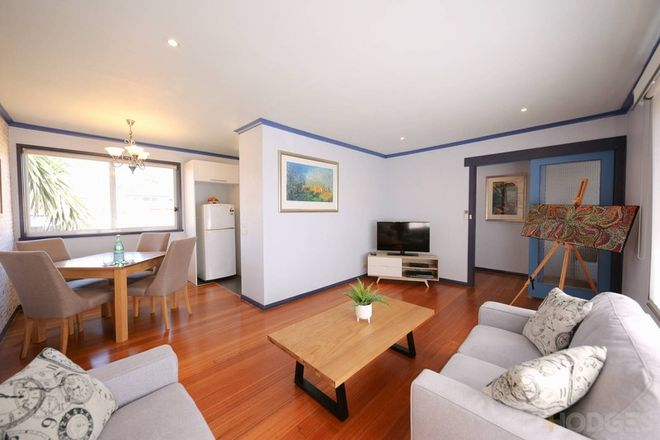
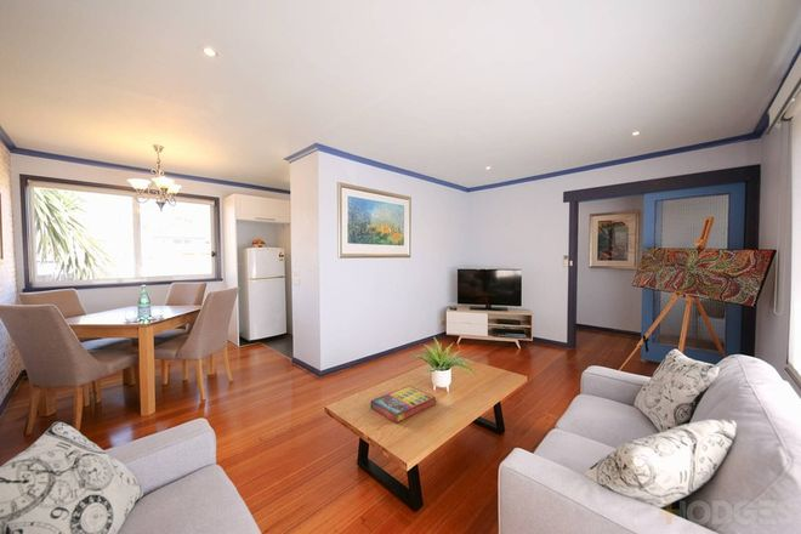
+ game compilation box [369,385,437,424]
